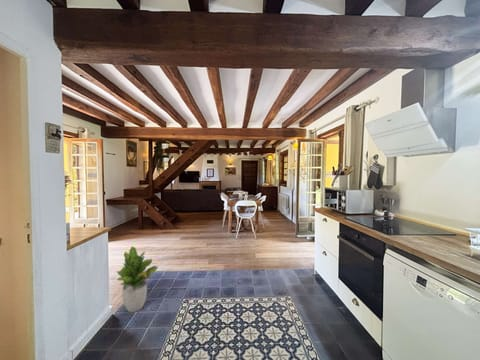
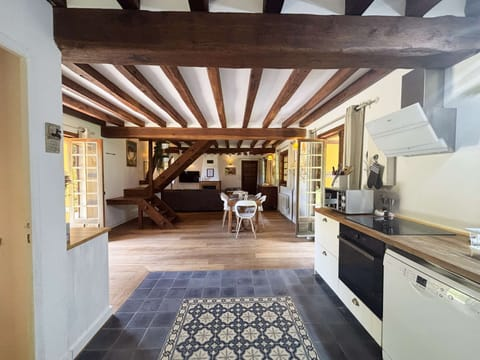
- potted plant [115,246,159,313]
